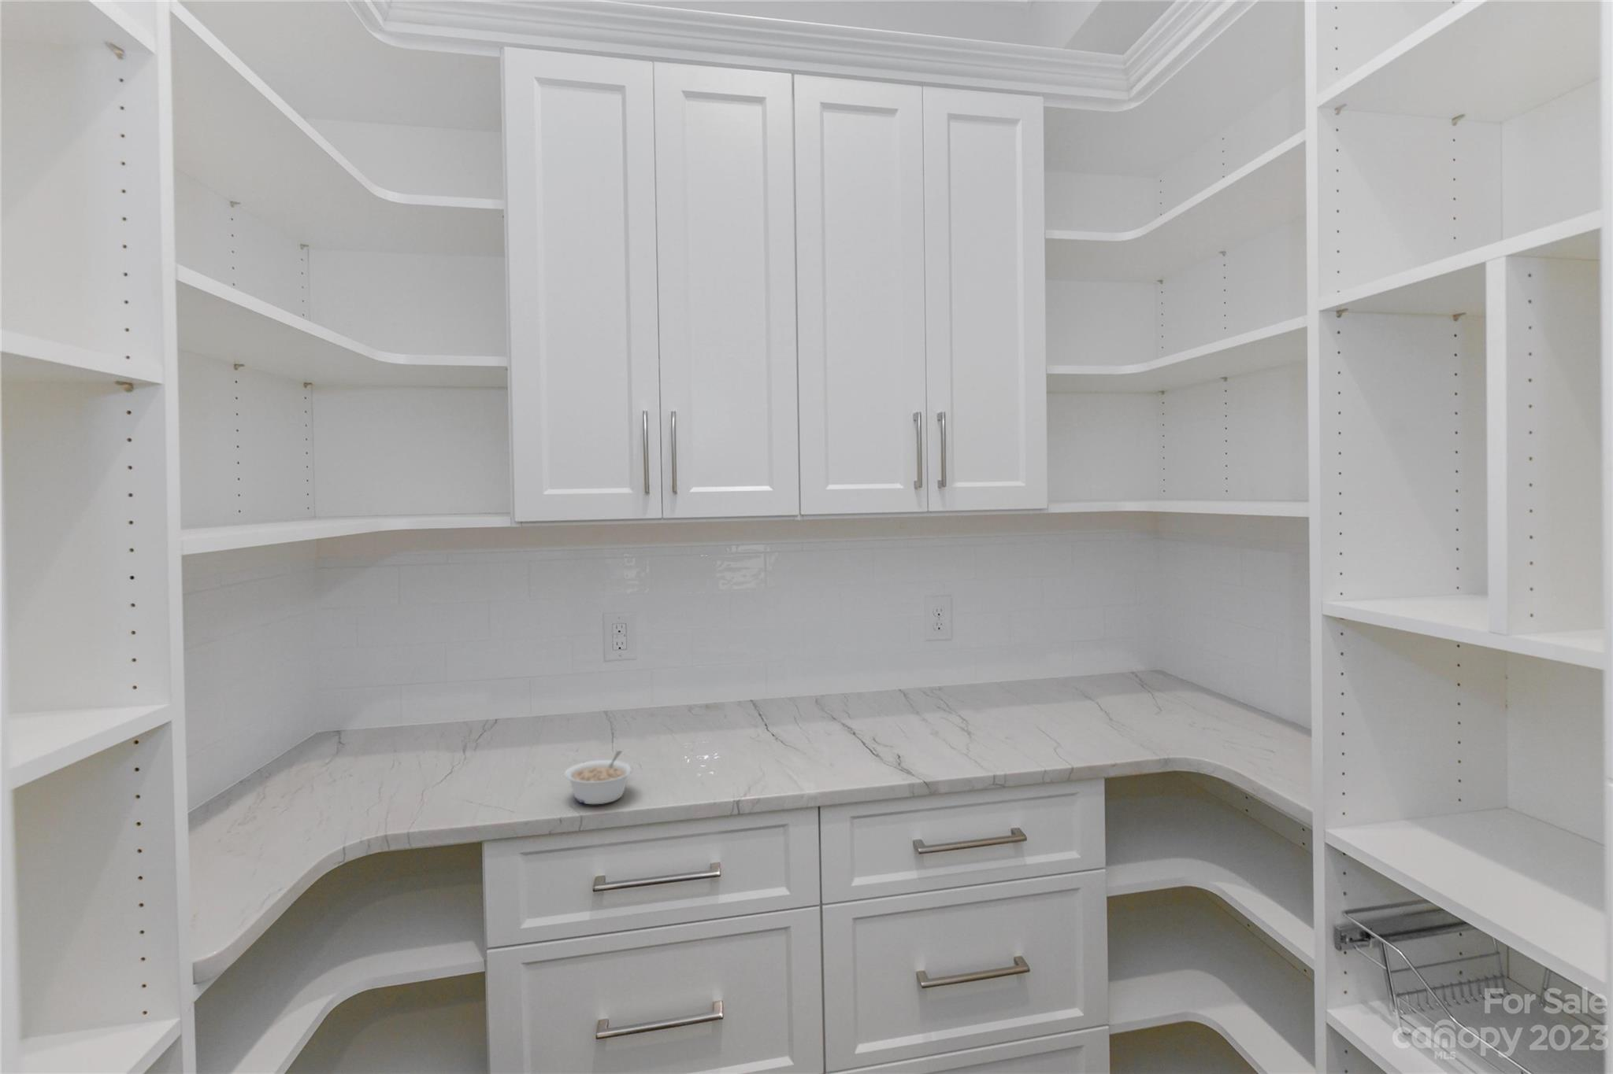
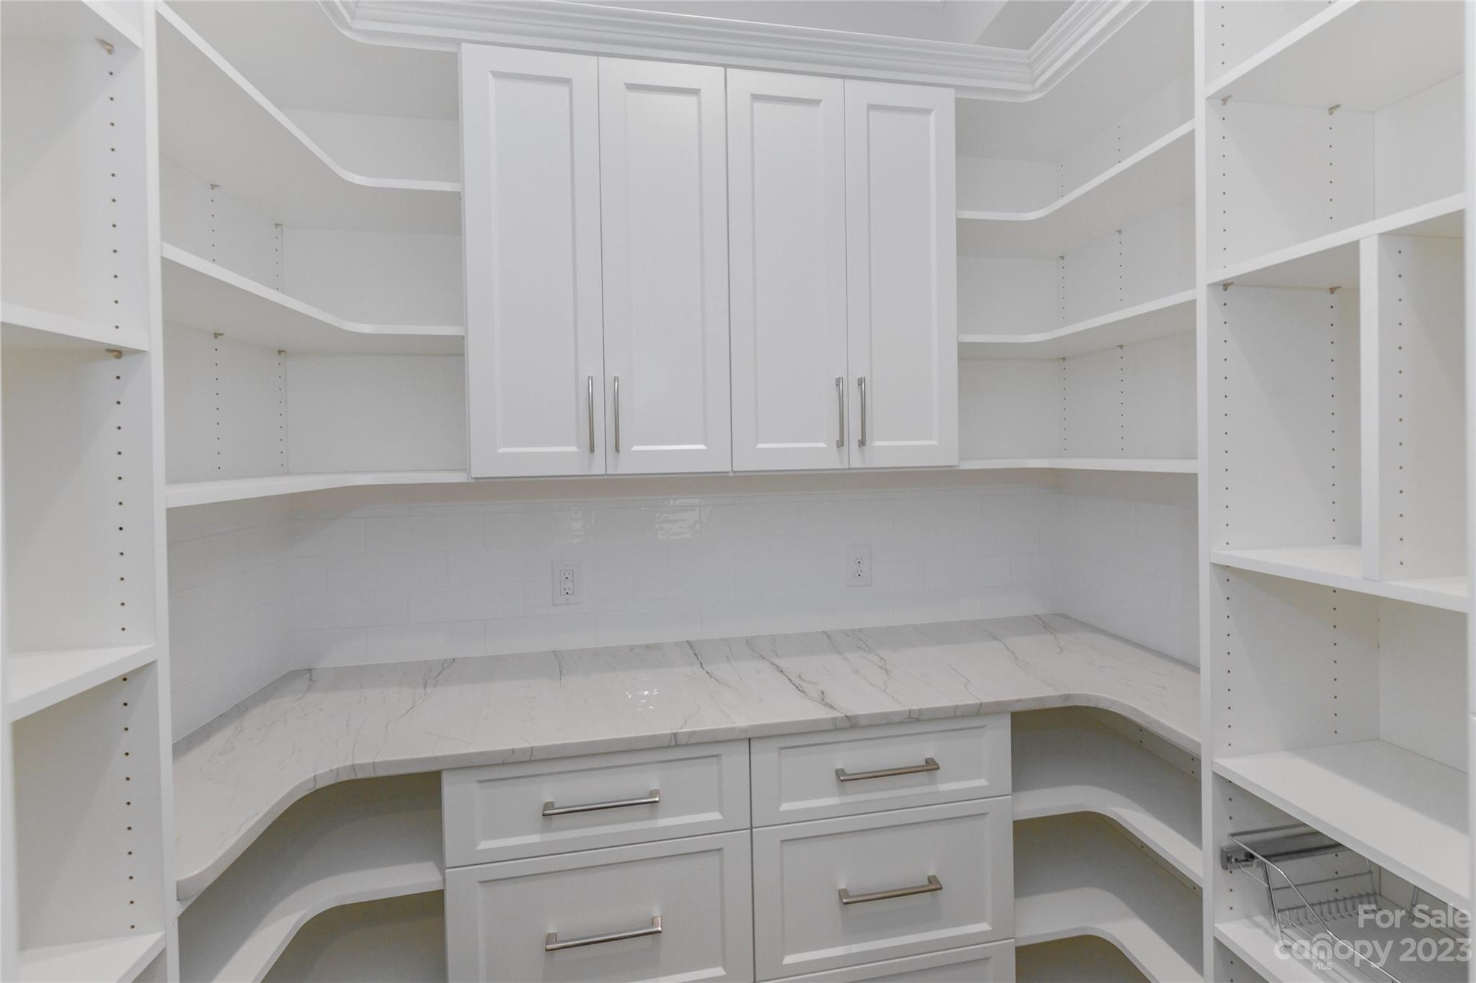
- legume [564,750,634,805]
